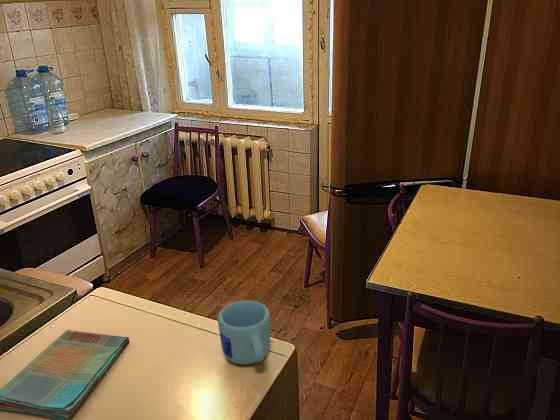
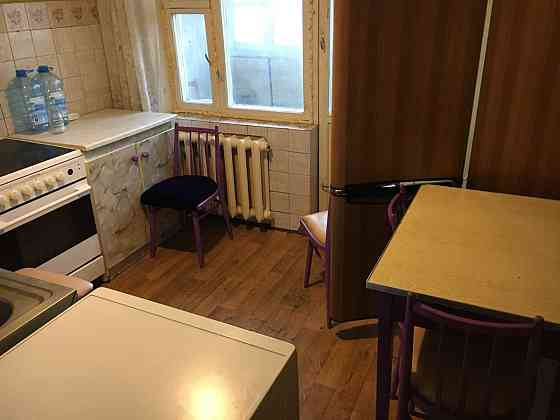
- dish towel [0,329,130,420]
- mug [217,300,271,365]
